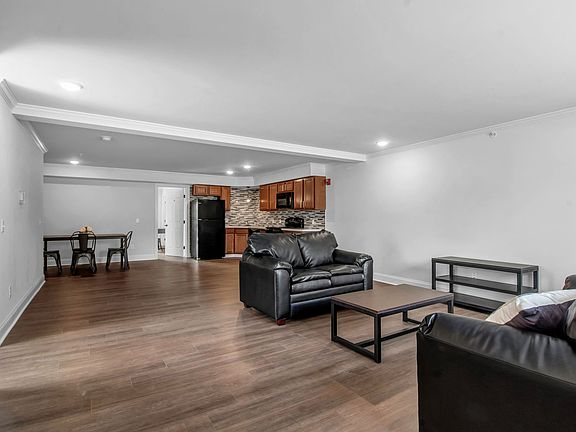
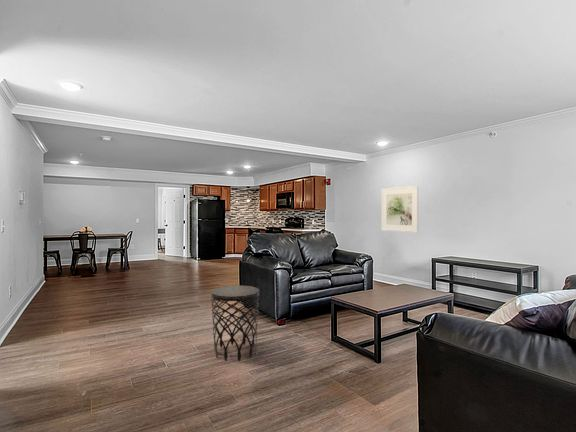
+ side table [210,285,260,362]
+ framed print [381,185,419,233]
